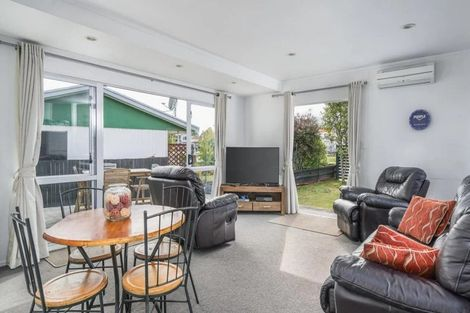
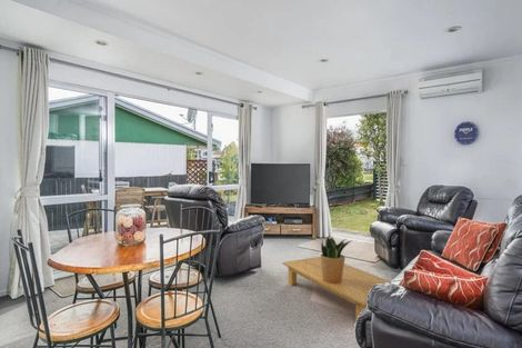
+ coffee table [281,256,392,321]
+ potted plant [319,237,353,284]
